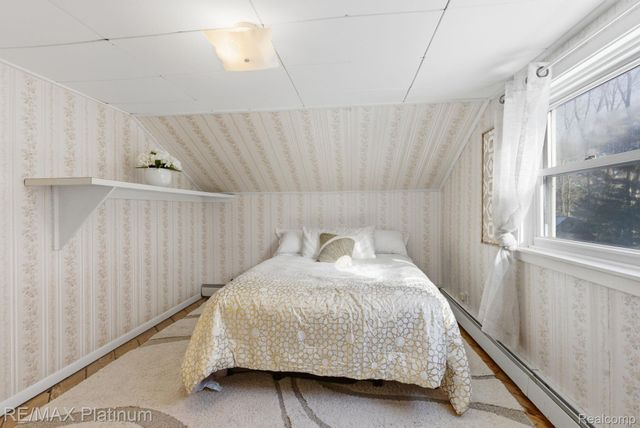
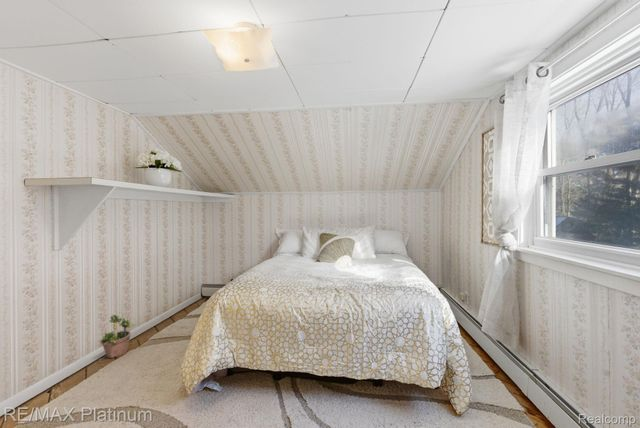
+ potted plant [98,308,136,359]
